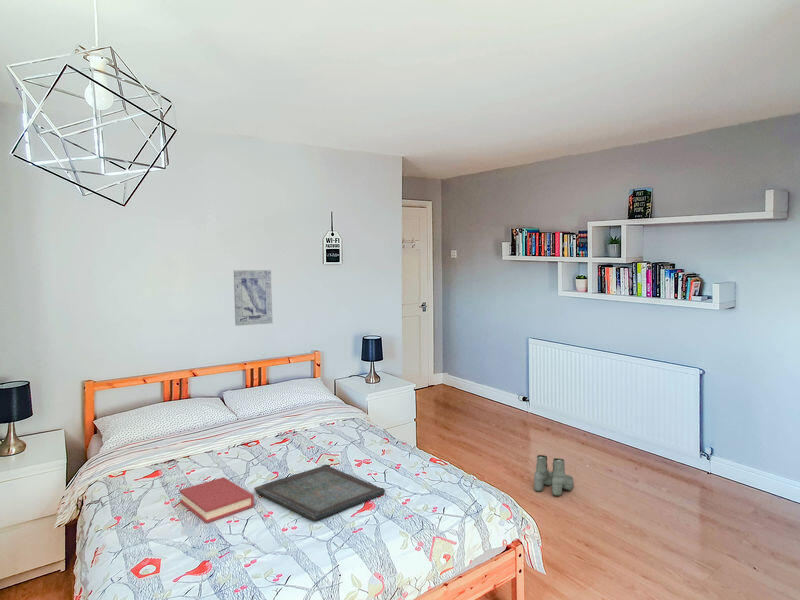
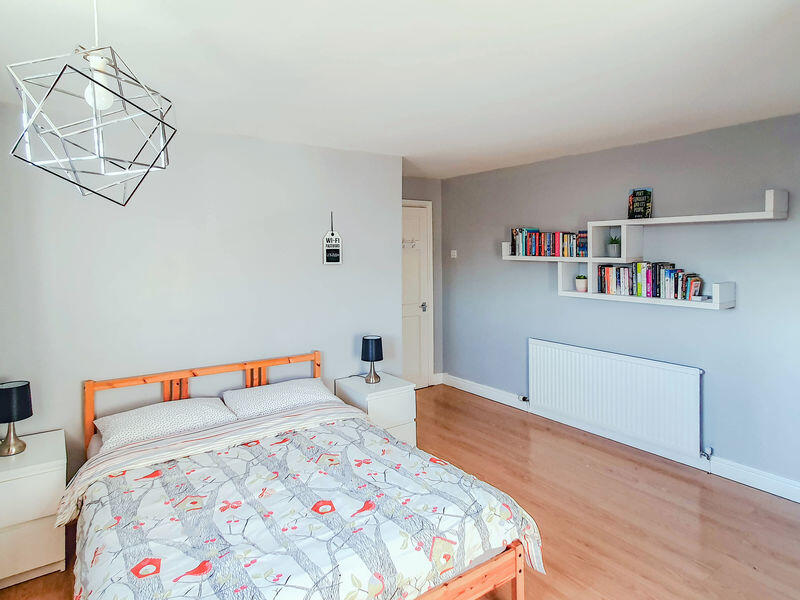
- serving tray [253,464,386,521]
- boots [533,454,575,497]
- hardback book [179,476,255,524]
- wall art [233,269,274,327]
